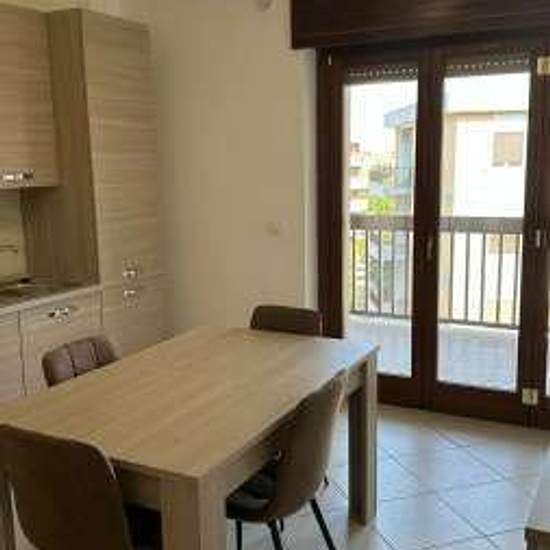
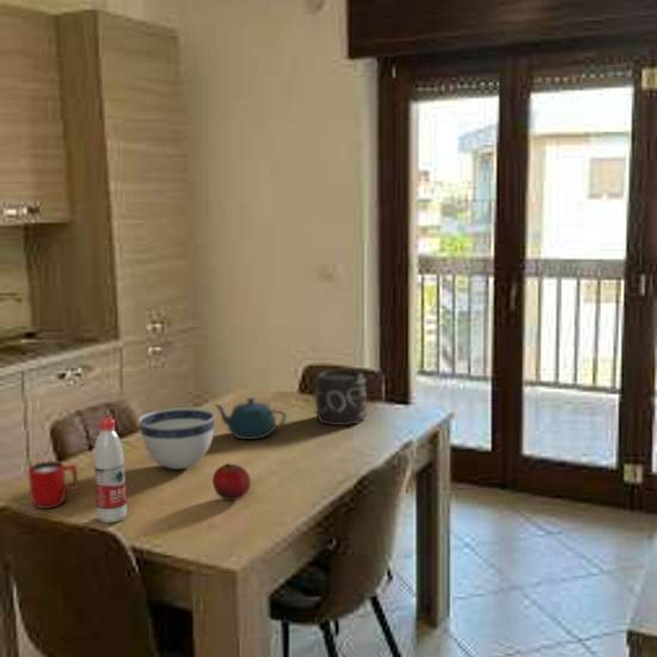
+ mug [27,460,79,510]
+ water bottle [92,417,128,524]
+ fruit [211,462,252,502]
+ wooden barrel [313,369,368,426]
+ teapot [213,397,287,441]
+ bowl [137,406,216,471]
